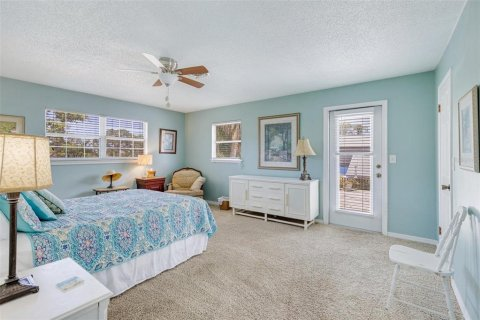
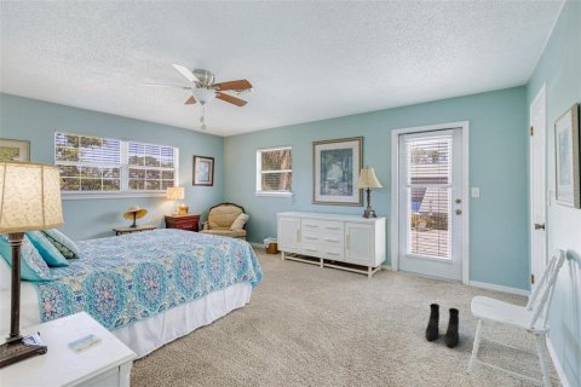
+ boots [424,302,460,348]
